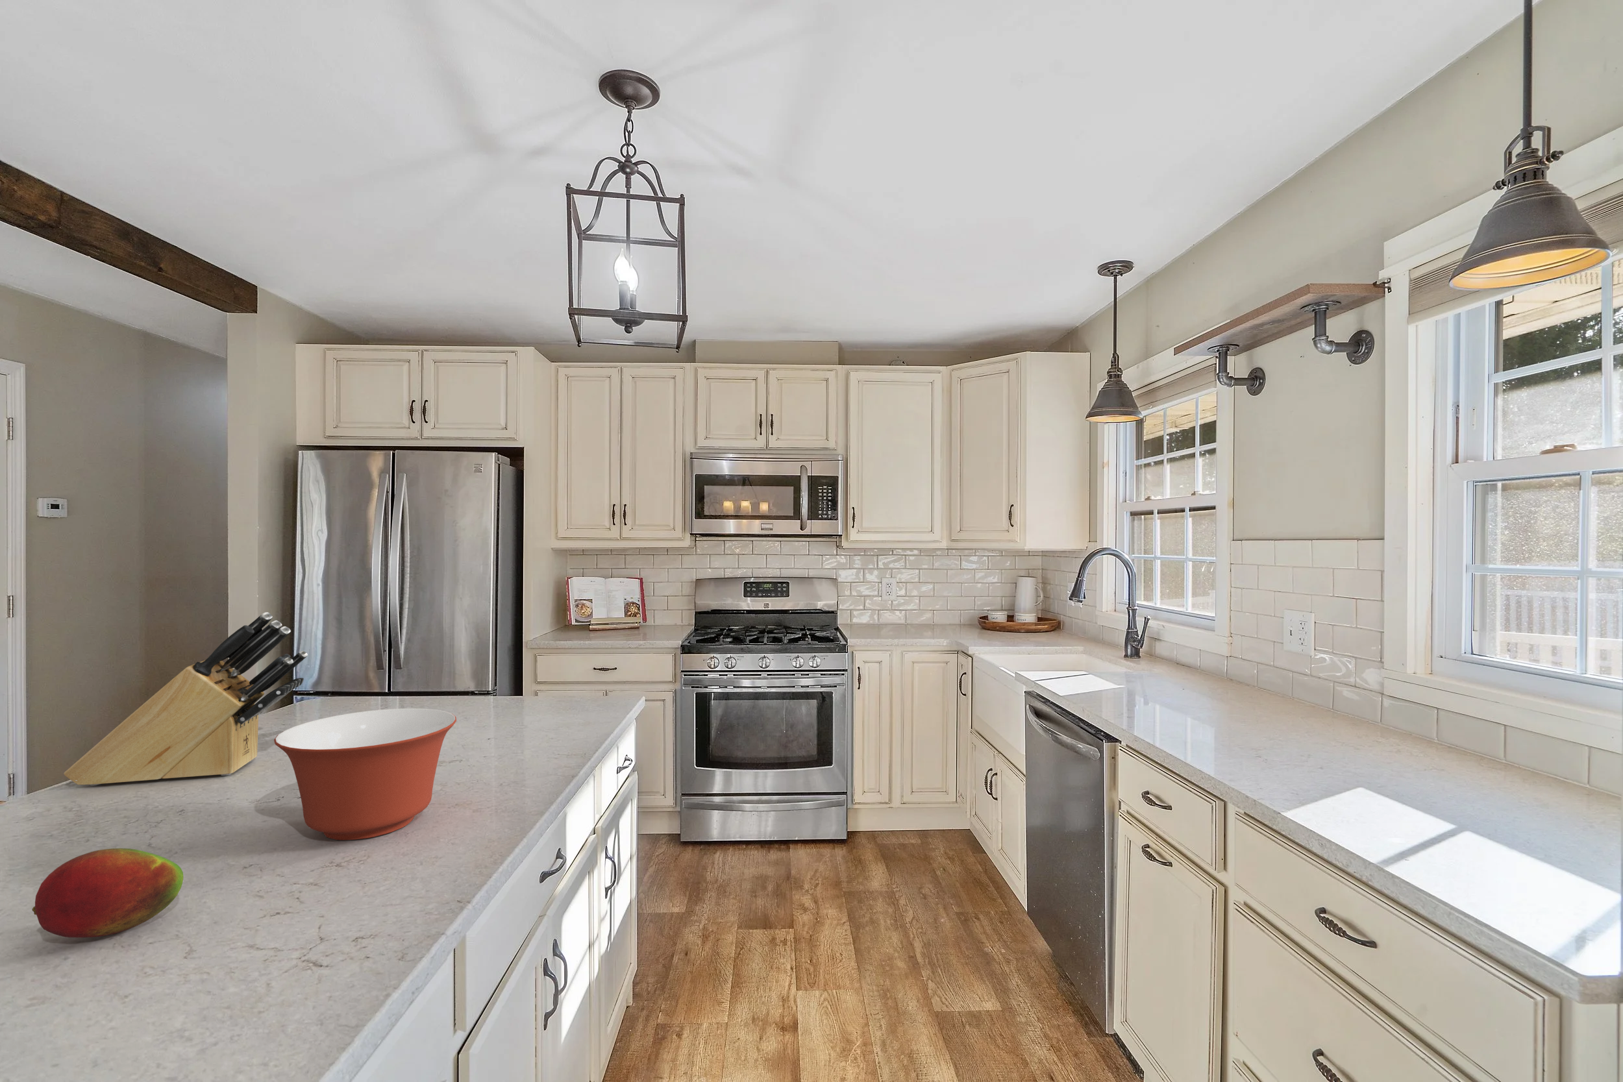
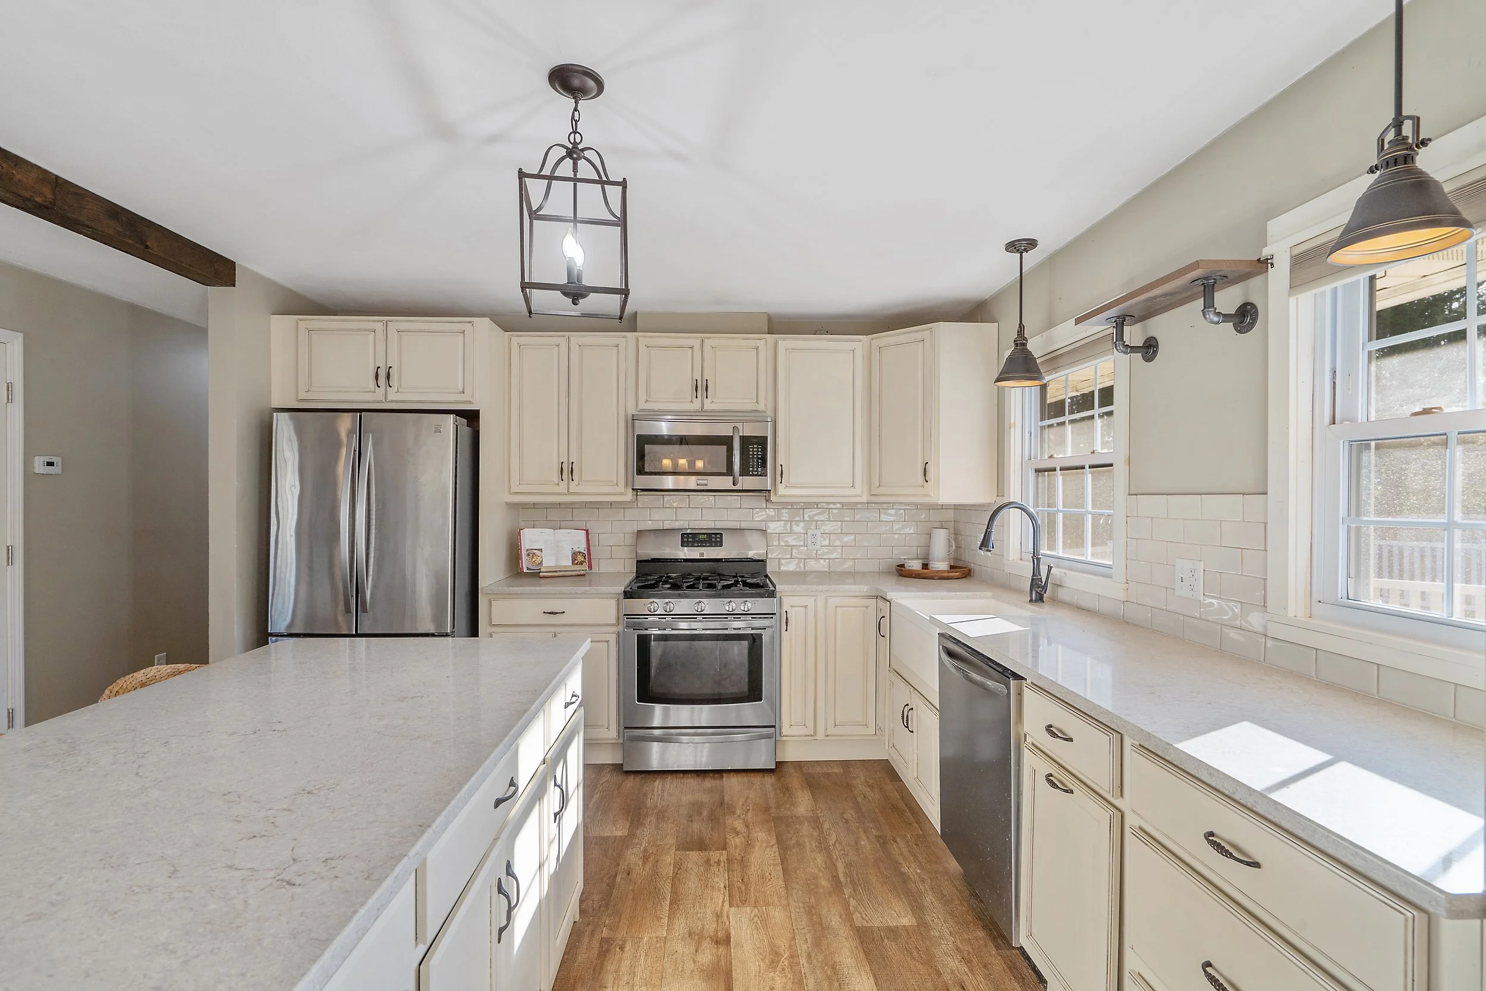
- knife block [63,611,308,786]
- mixing bowl [273,708,456,840]
- fruit [31,848,185,938]
